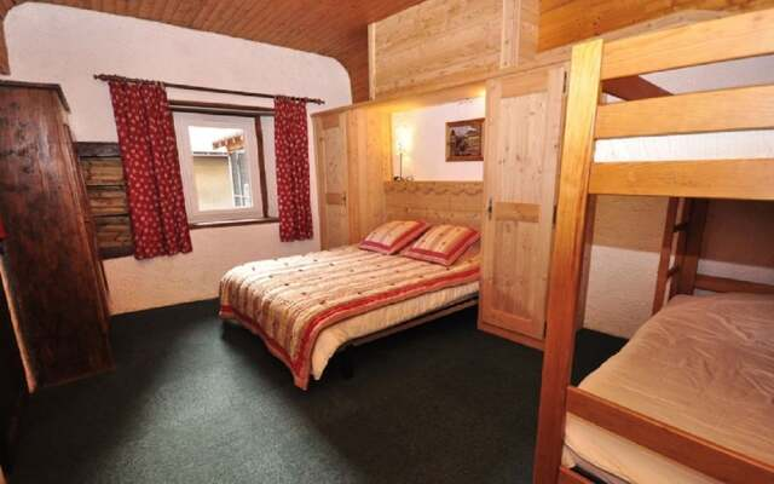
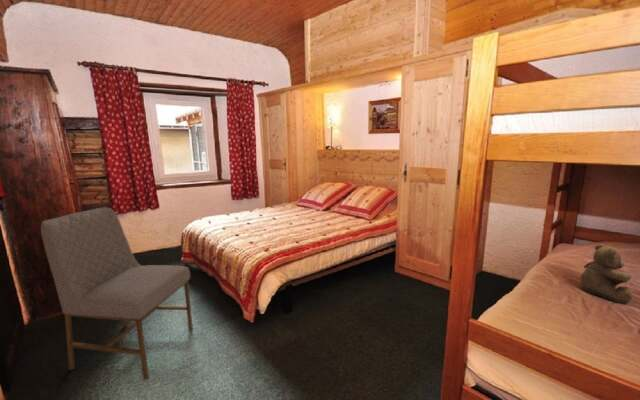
+ chair [40,207,194,381]
+ teddy bear [580,243,634,305]
